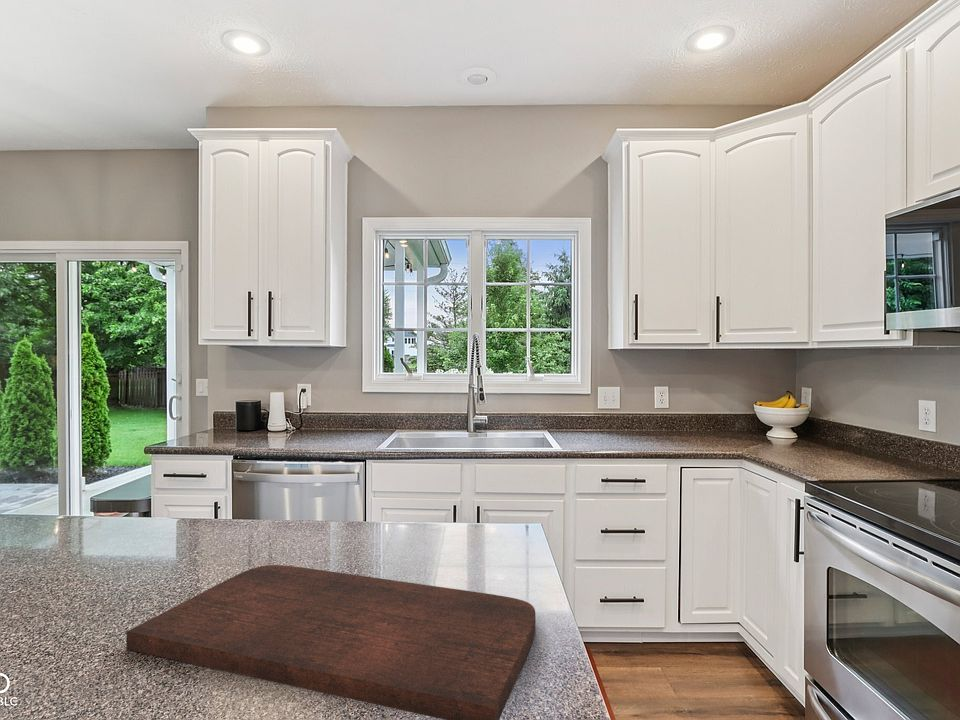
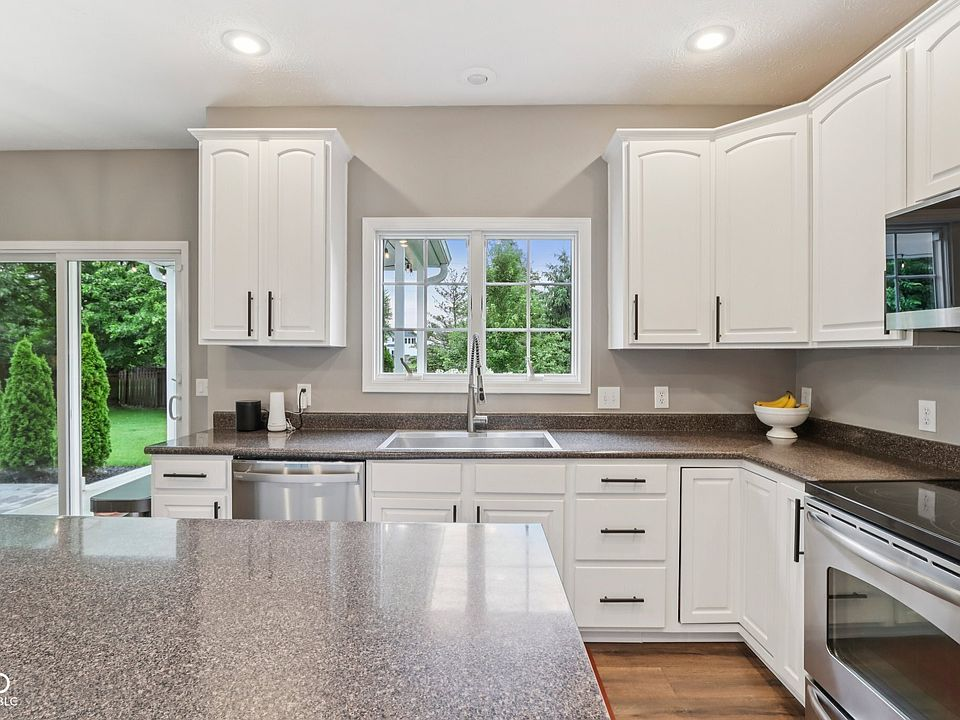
- cutting board [126,564,536,720]
